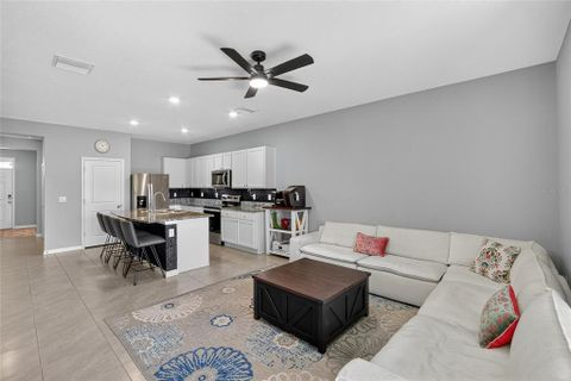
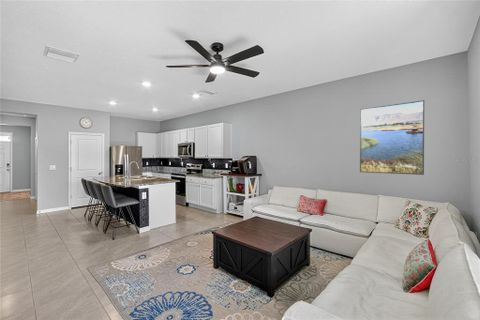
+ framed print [359,99,425,176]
